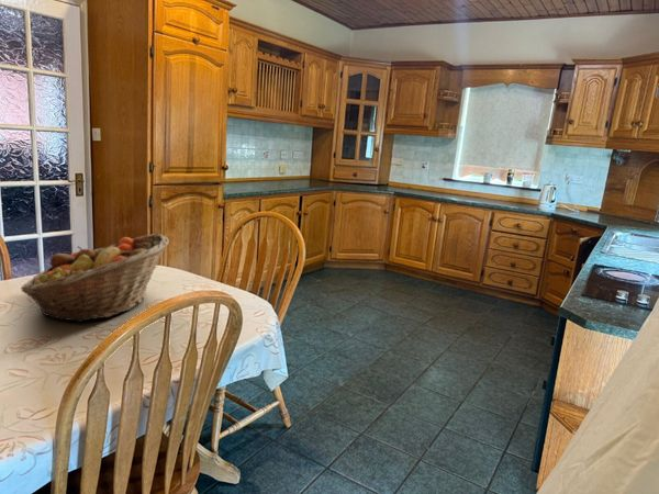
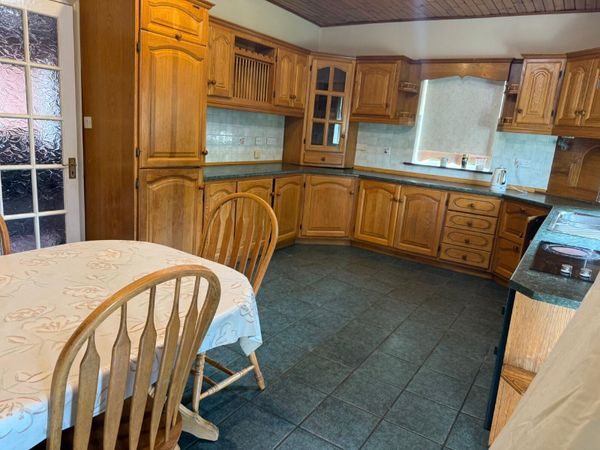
- fruit basket [20,233,170,323]
